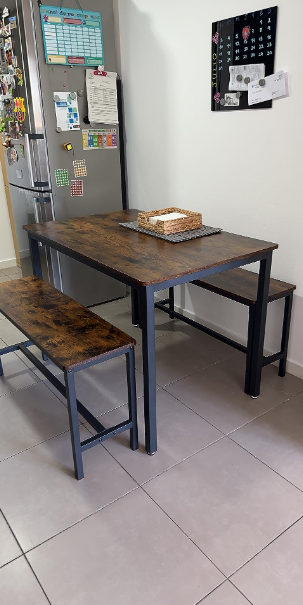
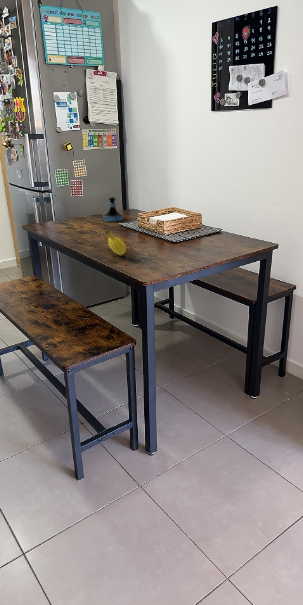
+ tequila bottle [103,196,124,224]
+ fruit [105,229,127,257]
